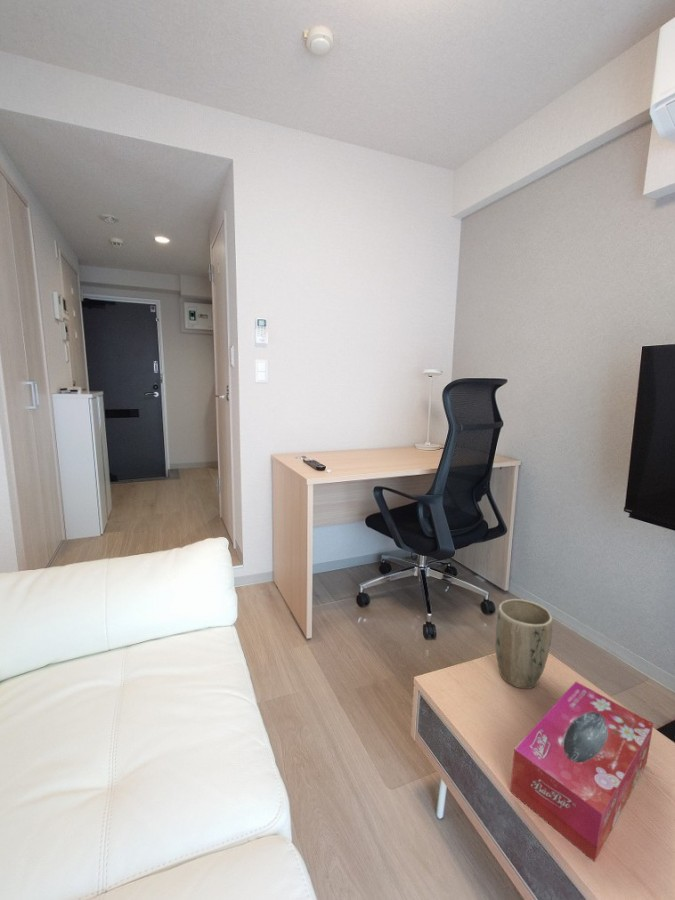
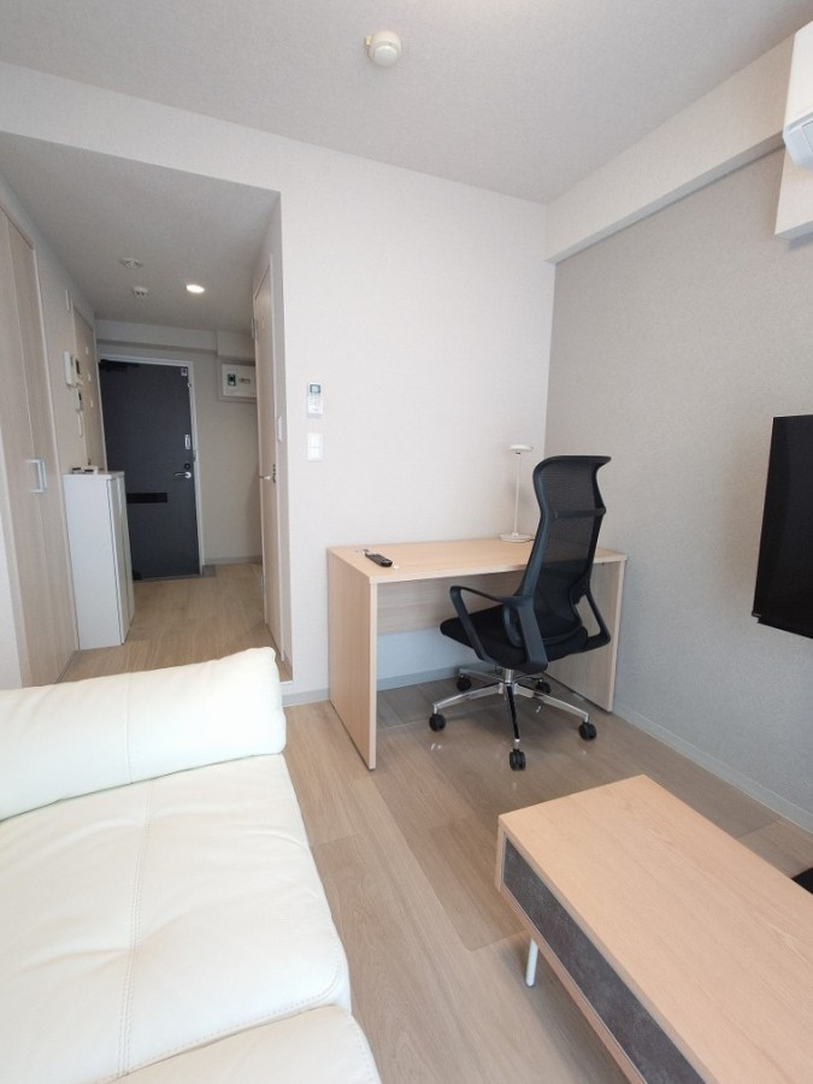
- plant pot [495,598,554,690]
- tissue box [509,681,654,863]
